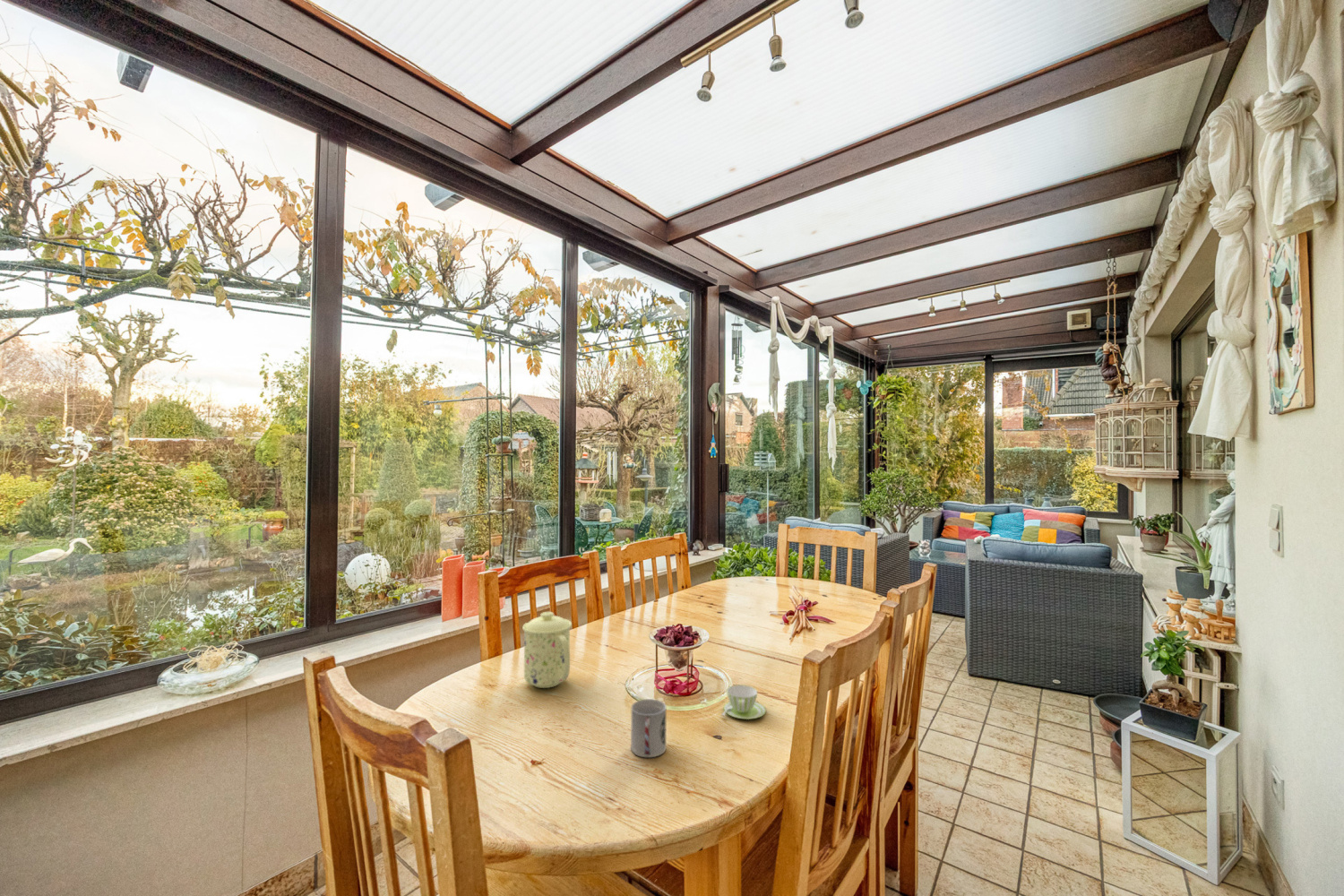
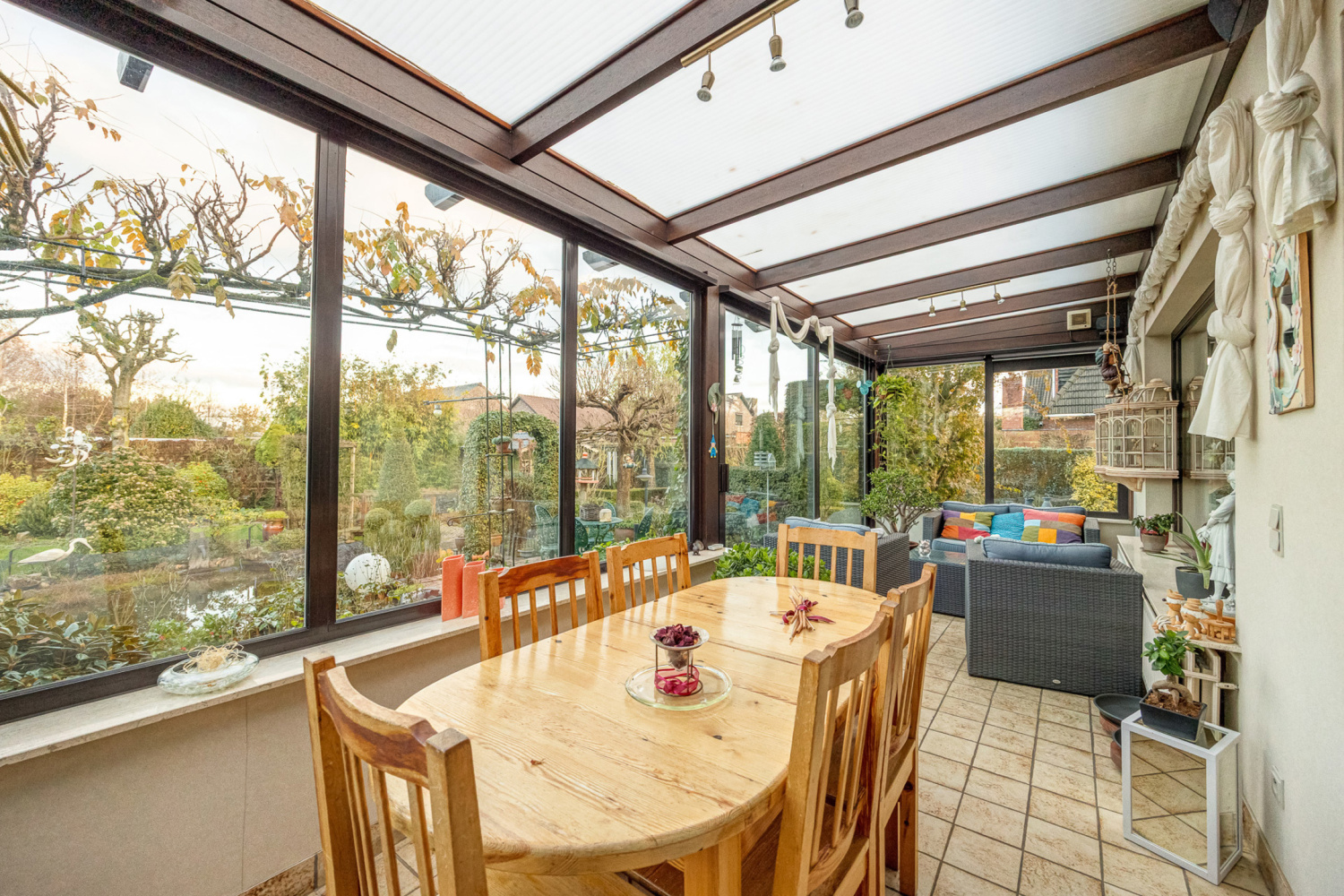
- mug [521,611,573,689]
- cup [630,698,667,758]
- cup [720,684,767,720]
